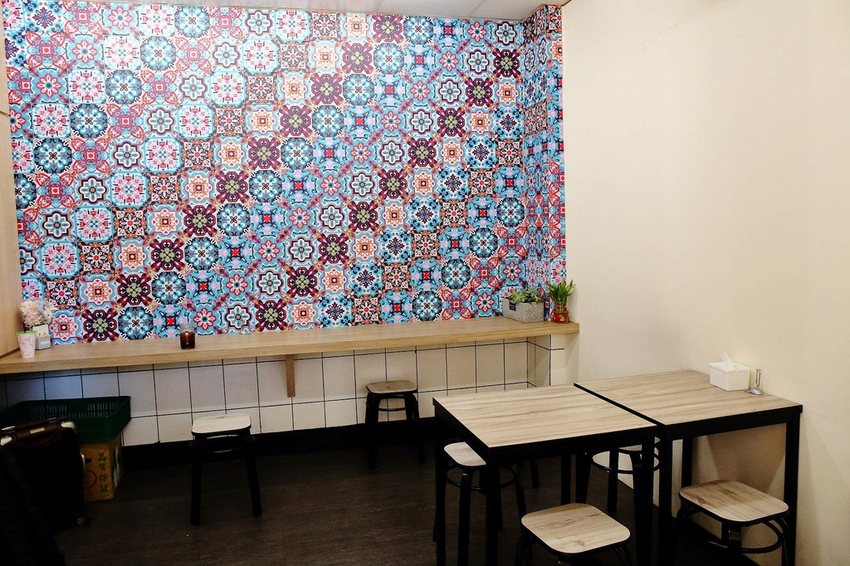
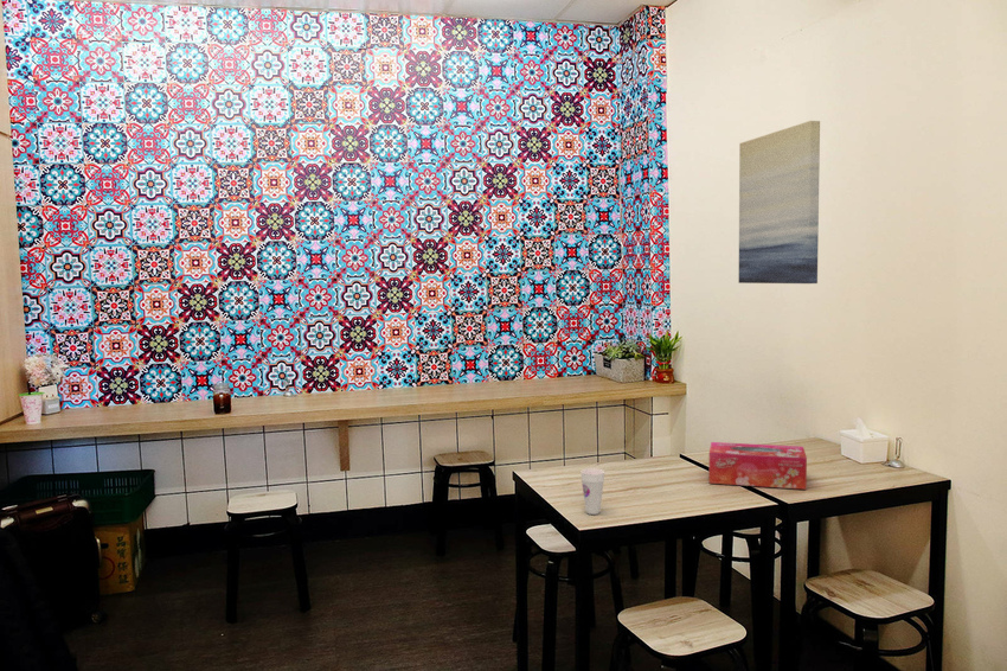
+ wall art [738,120,821,285]
+ tissue box [708,441,808,491]
+ cup [579,467,605,516]
